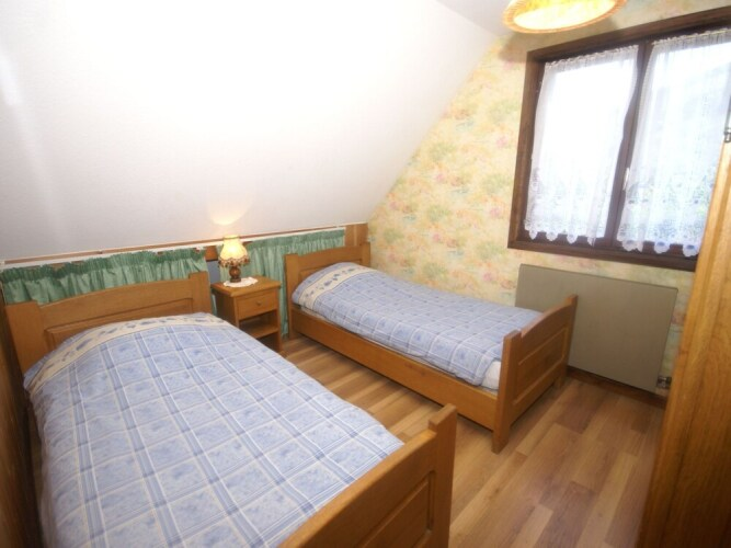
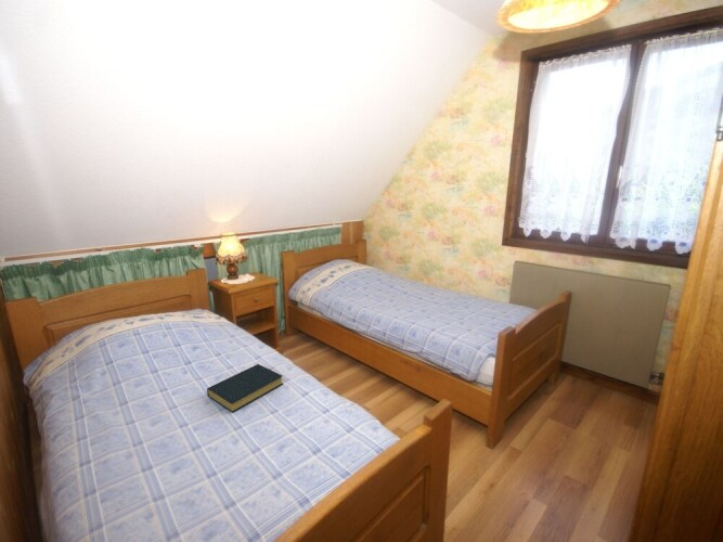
+ hardback book [206,363,284,414]
